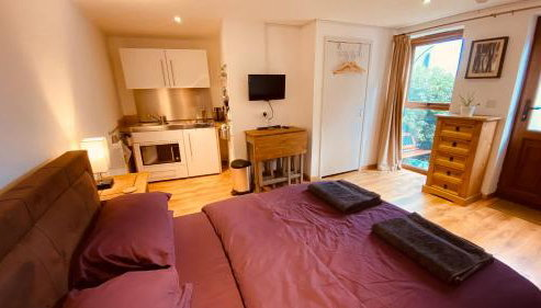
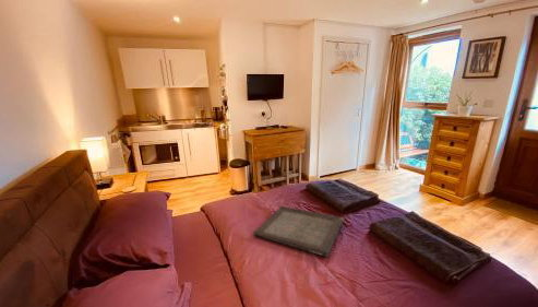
+ serving tray [252,205,346,258]
